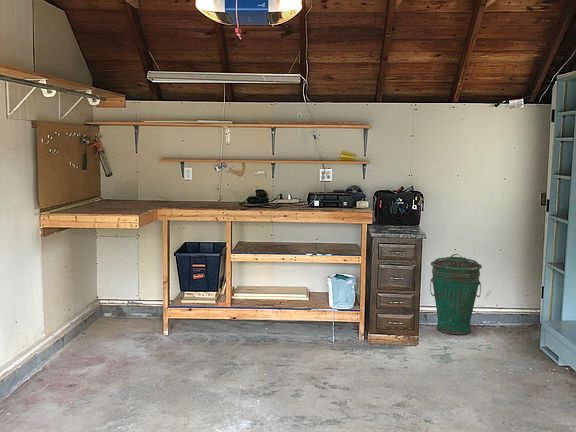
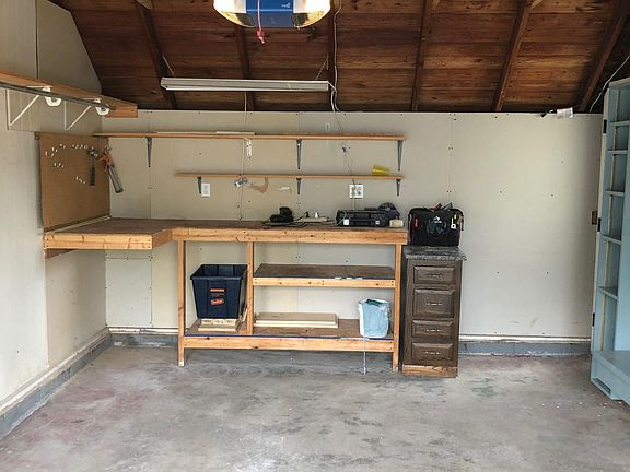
- trash can [429,253,483,335]
